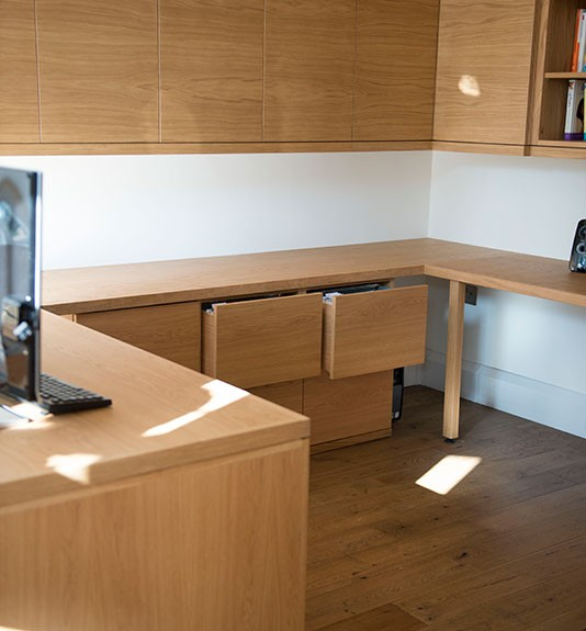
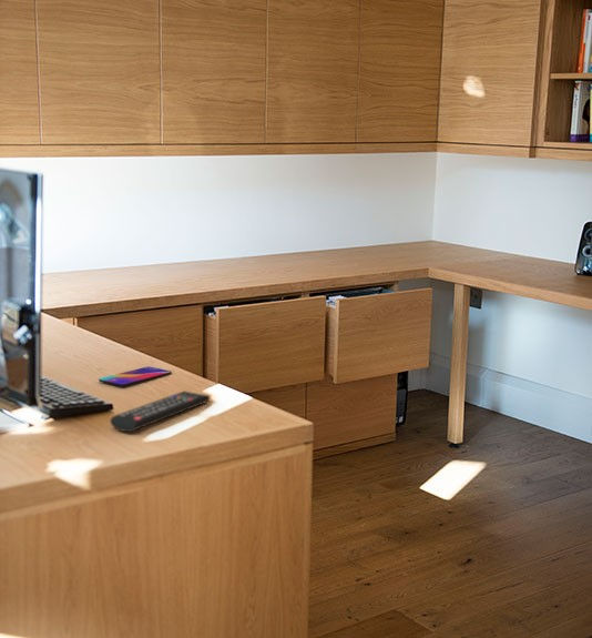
+ smartphone [98,365,173,387]
+ remote control [109,389,211,433]
